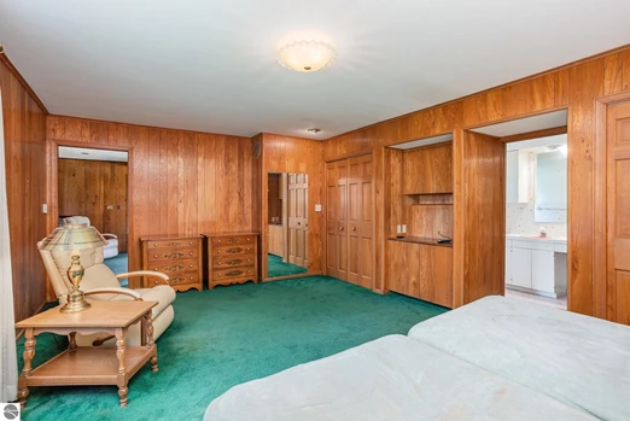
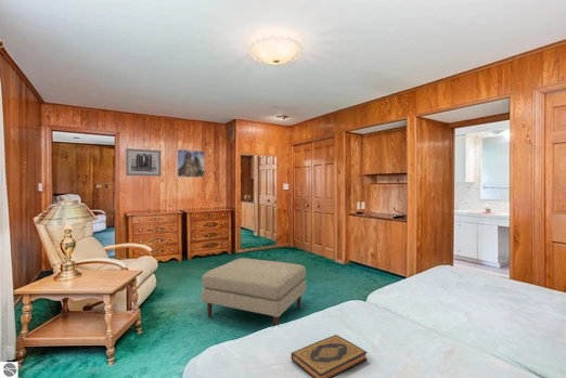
+ ottoman [201,257,307,327]
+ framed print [176,148,206,179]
+ wall art [125,147,163,178]
+ hardback book [290,334,369,378]
